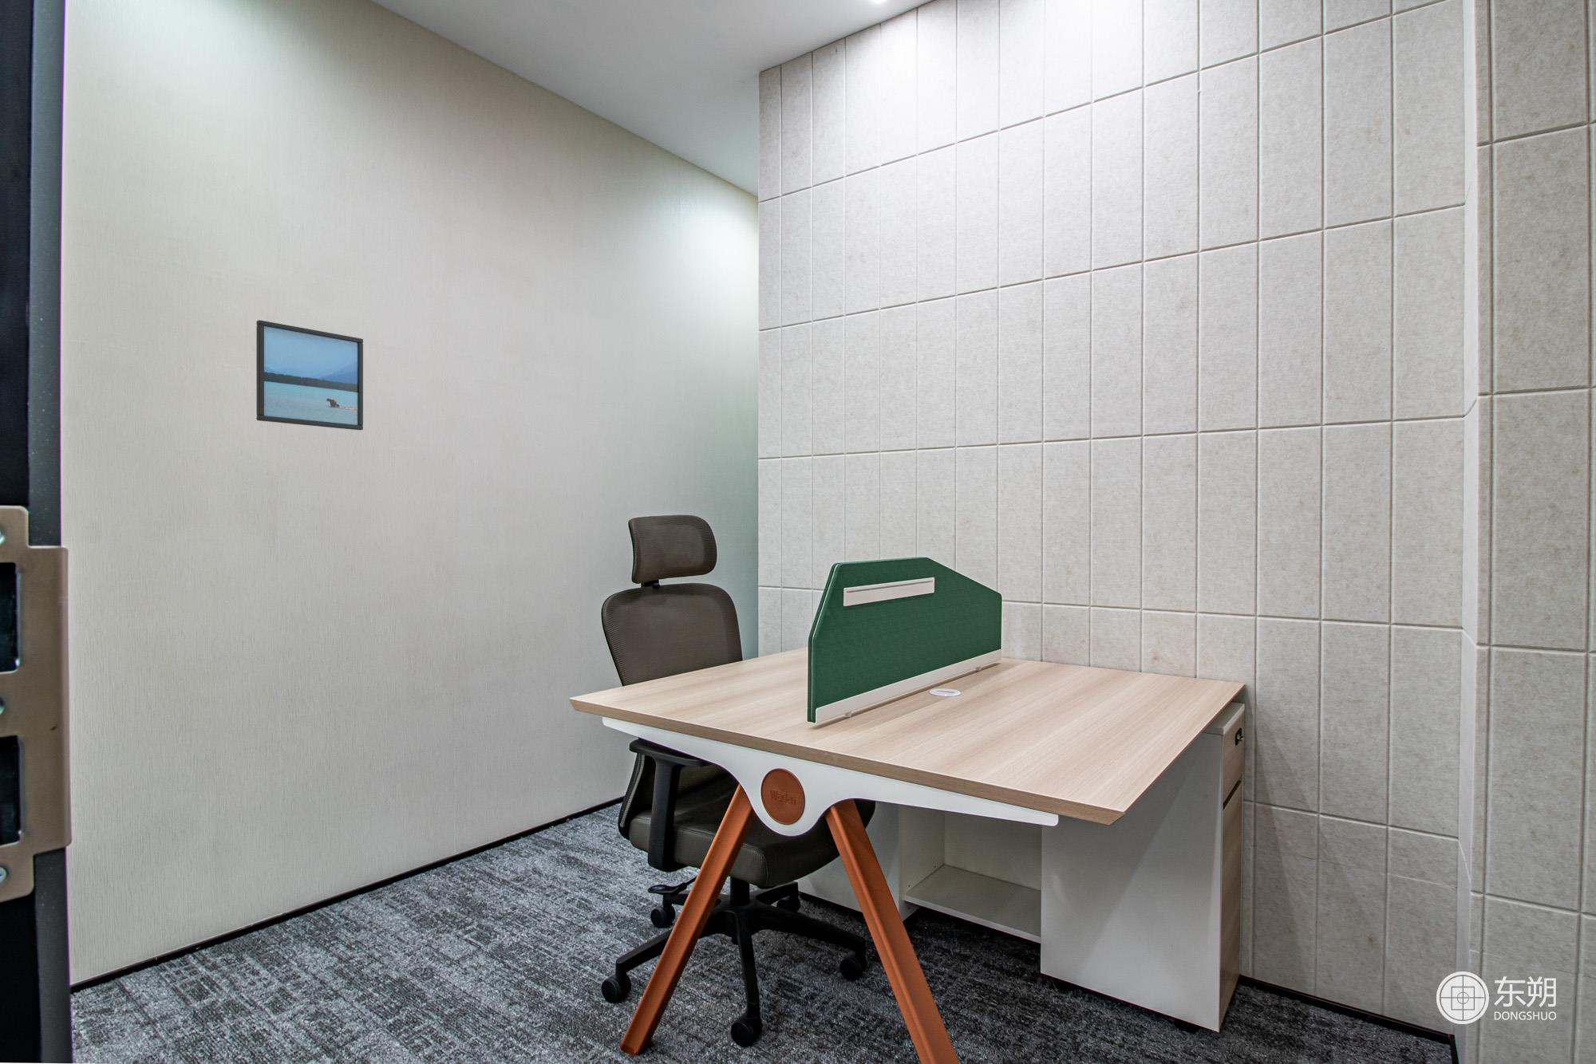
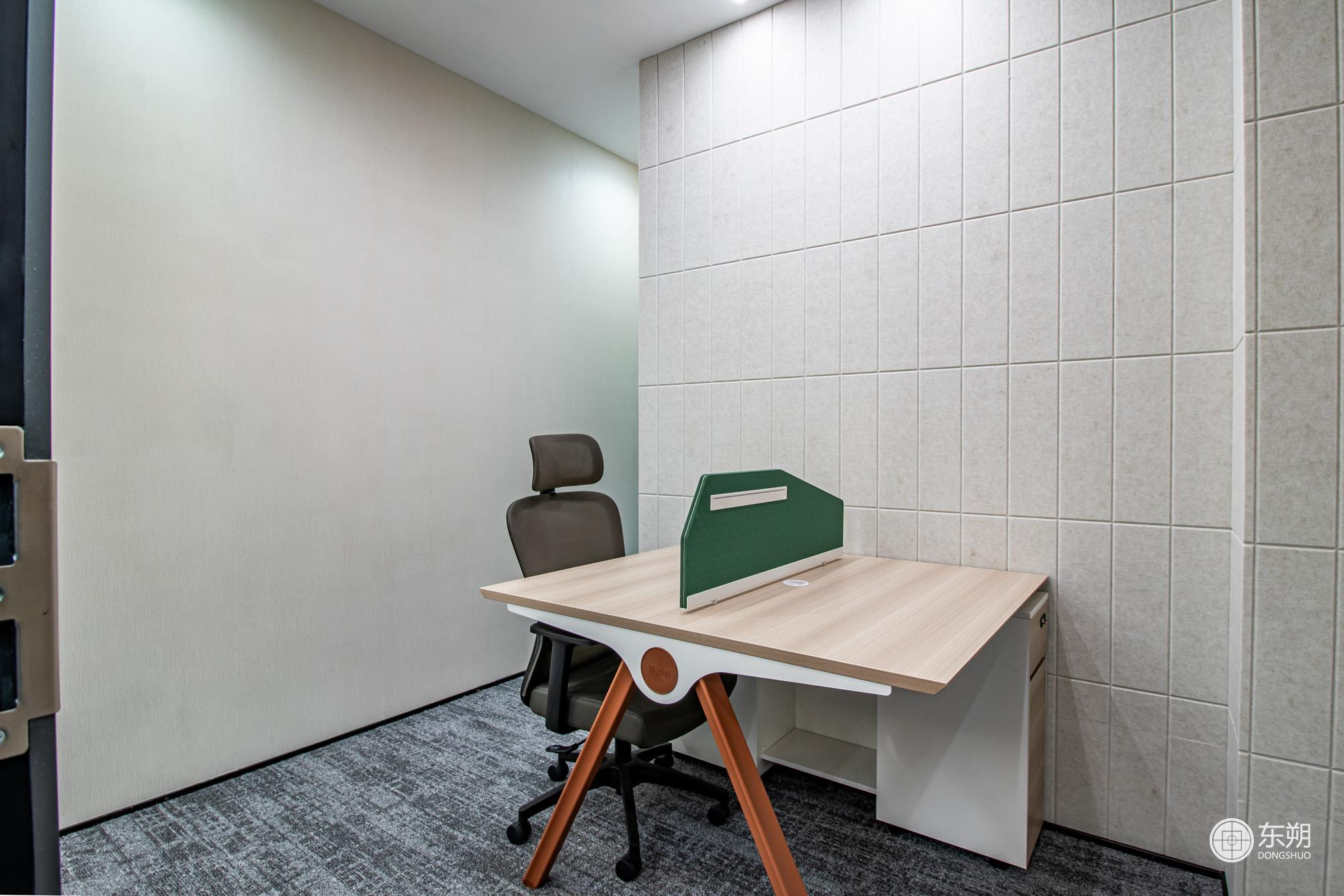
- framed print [255,319,363,431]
